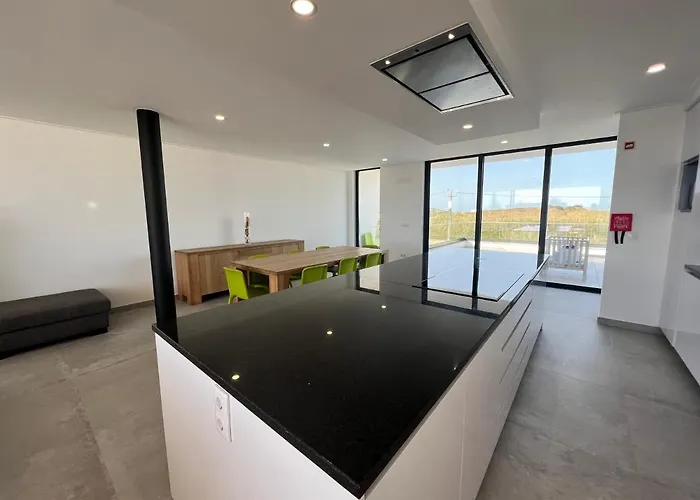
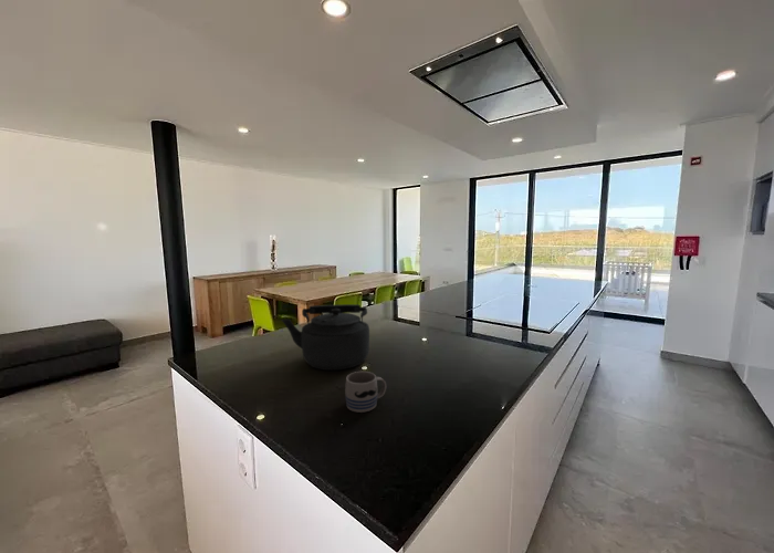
+ kettle [281,303,370,372]
+ mug [344,371,387,414]
